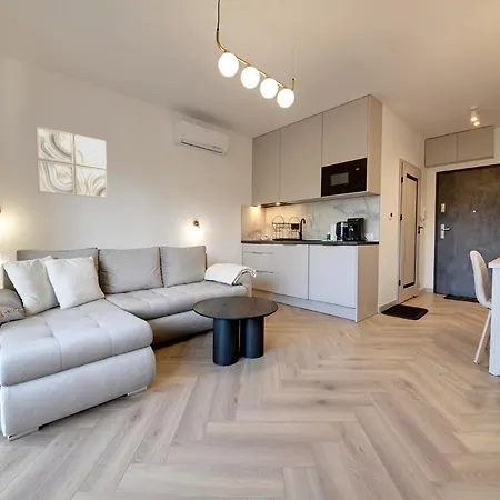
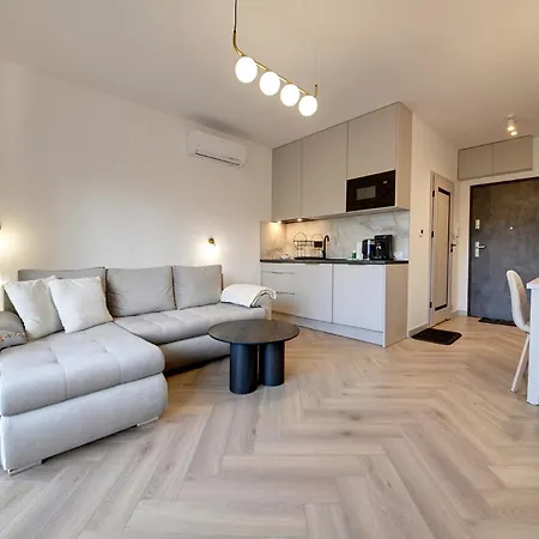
- wall art [34,126,108,199]
